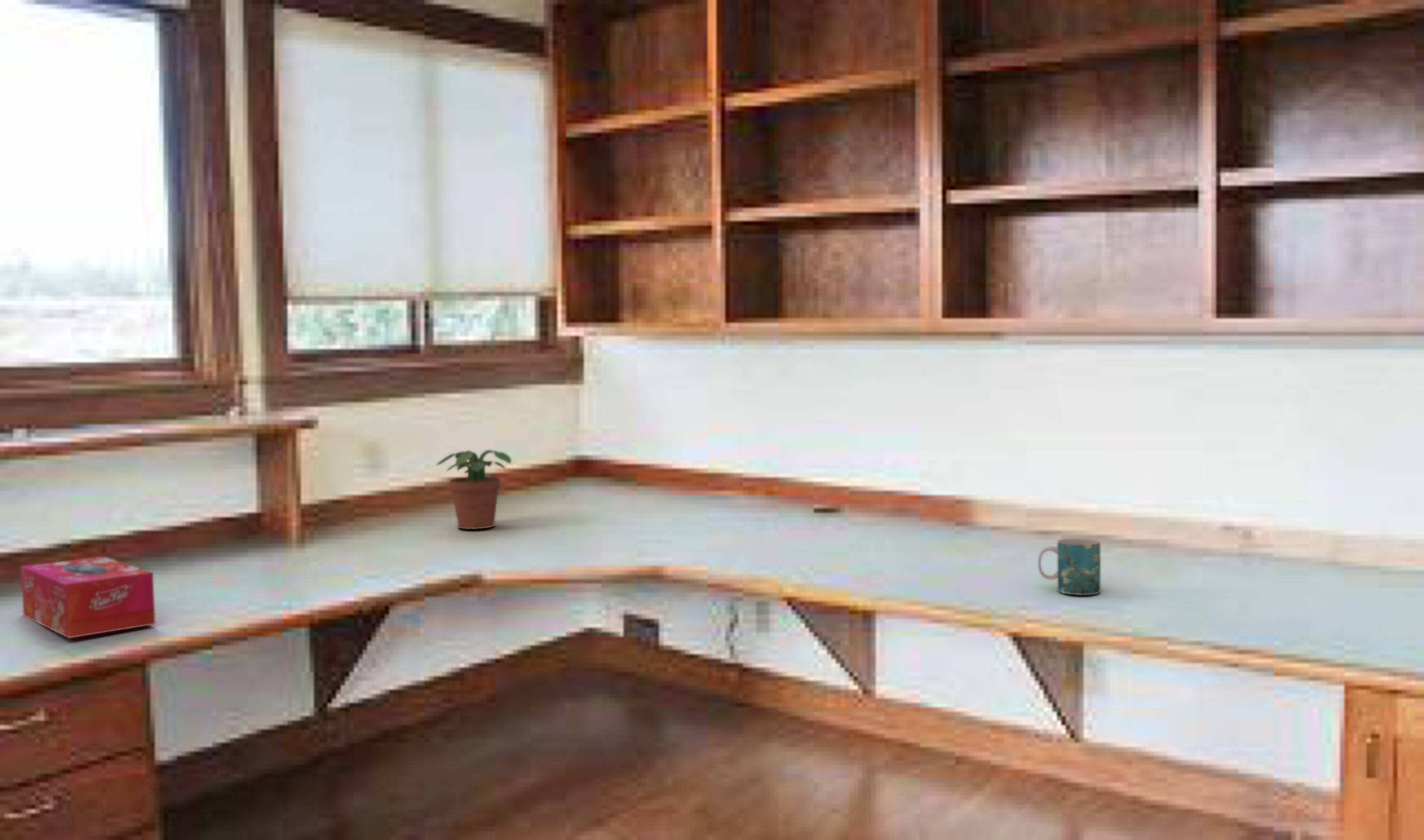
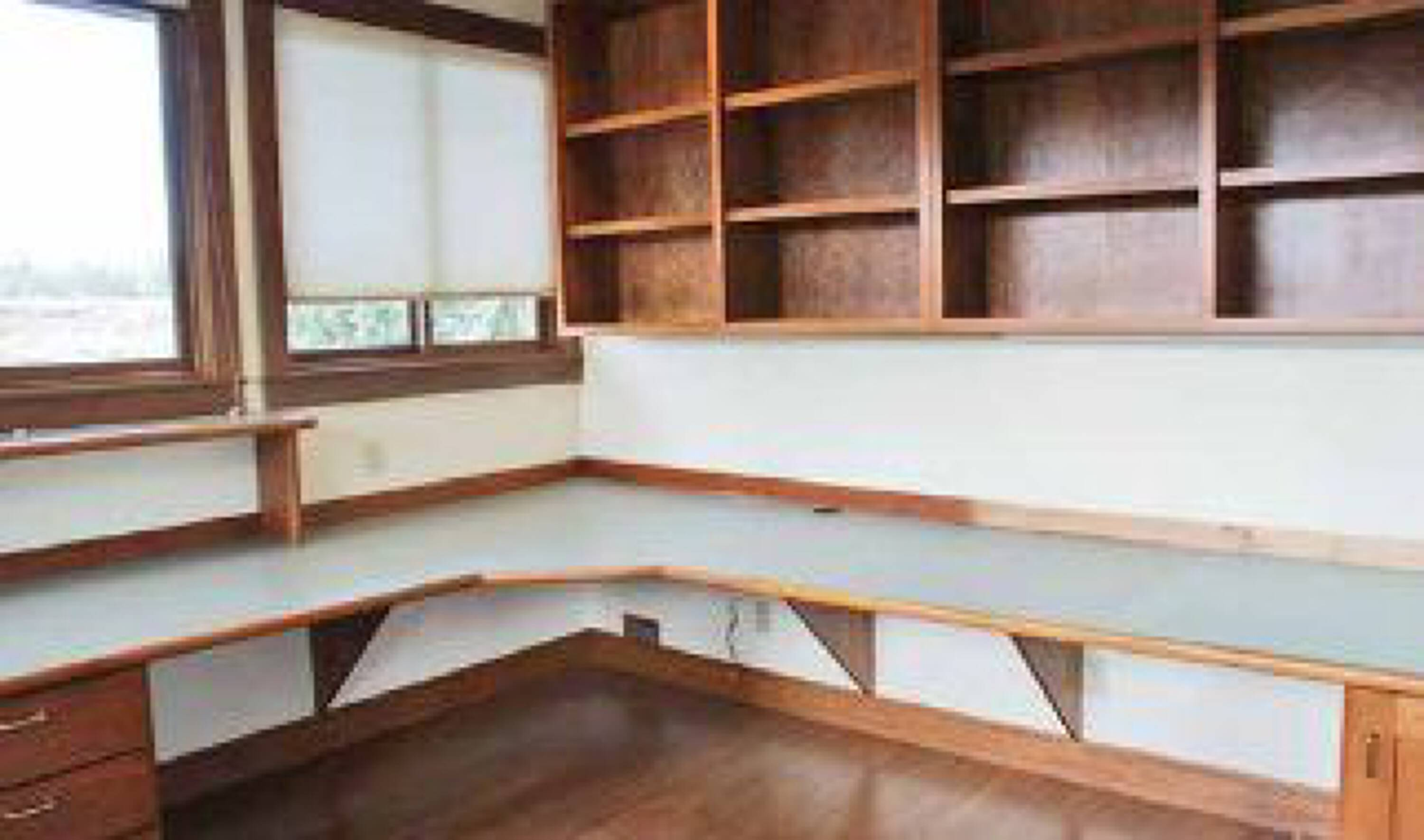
- potted plant [436,449,512,530]
- mug [1038,538,1101,596]
- tissue box [20,556,156,639]
